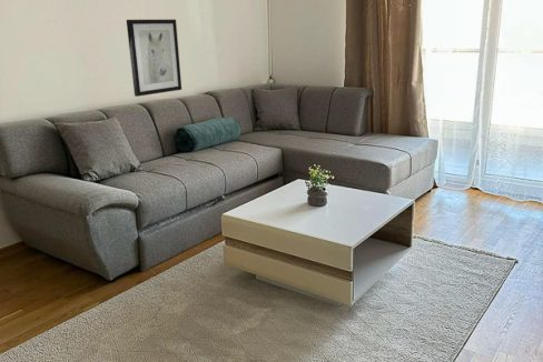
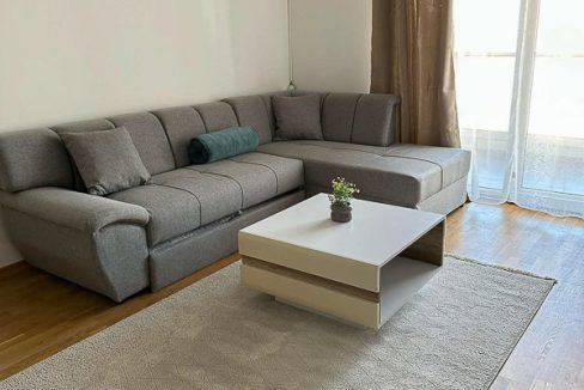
- wall art [126,18,182,98]
